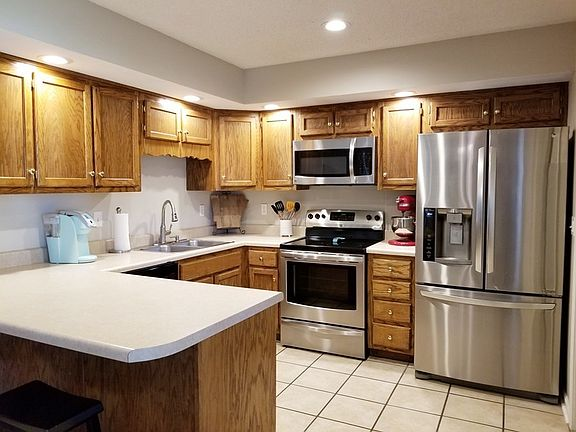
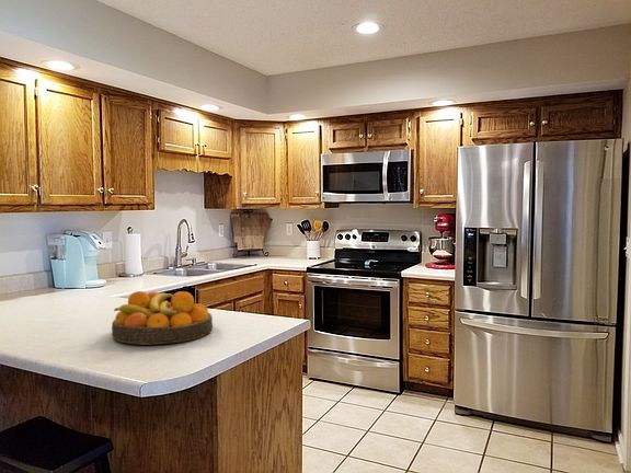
+ fruit bowl [111,290,214,346]
